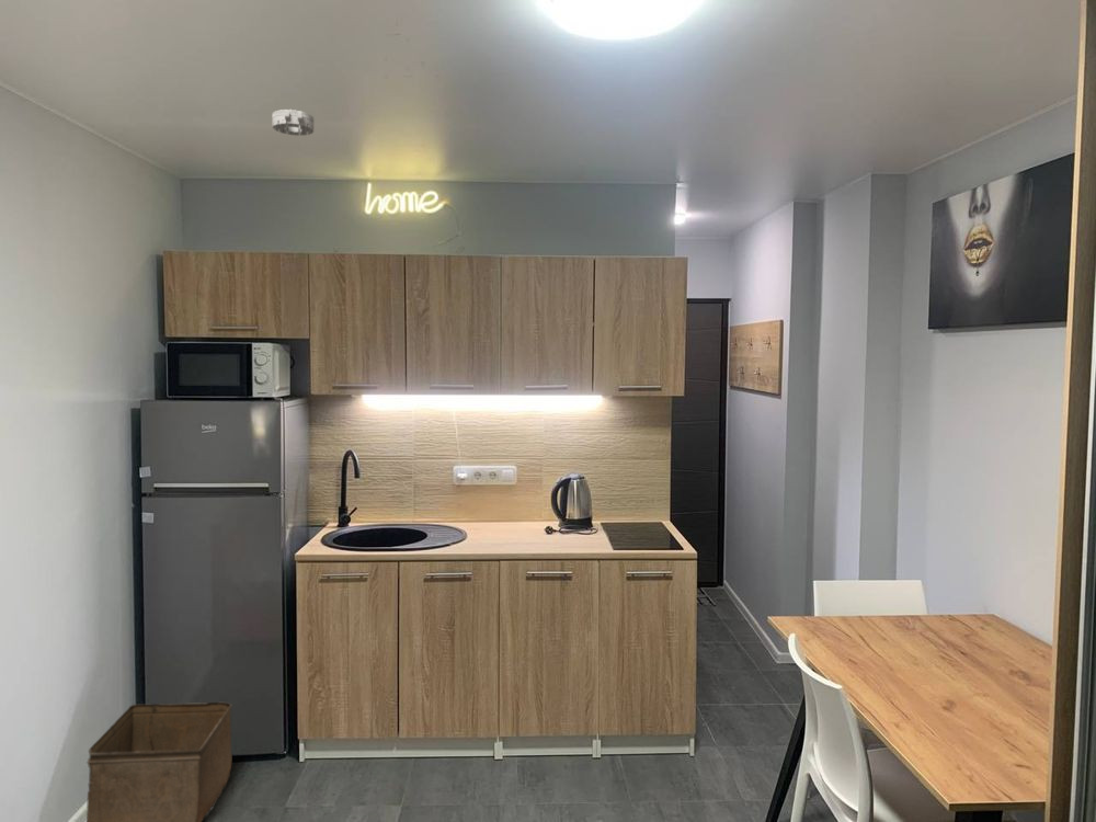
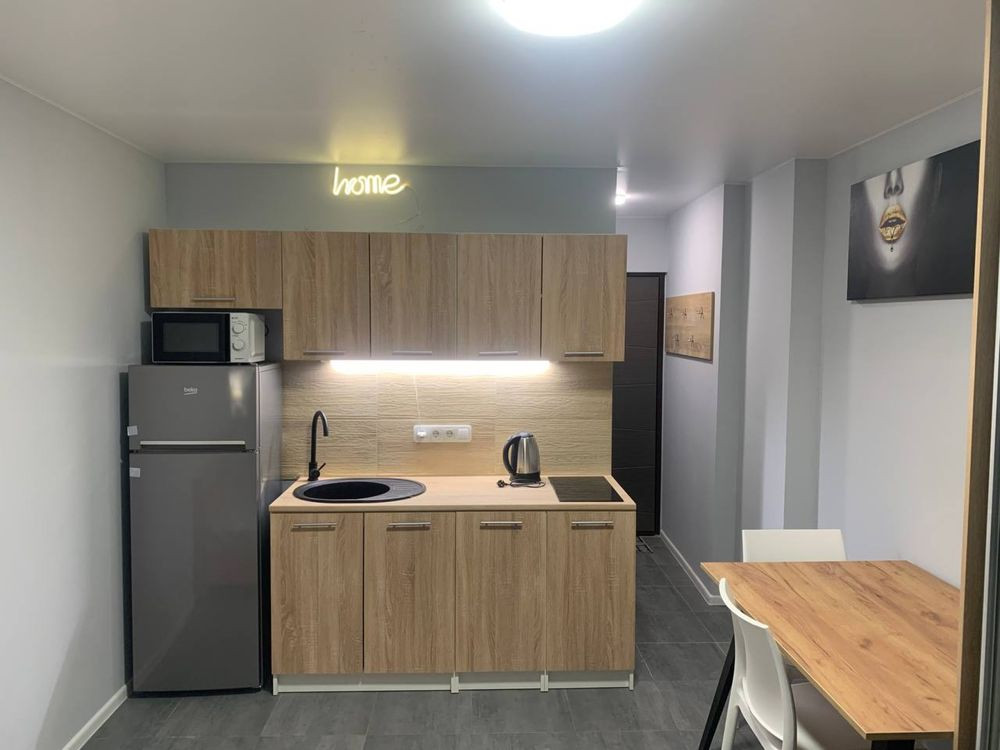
- smoke detector [272,109,315,137]
- storage bin [85,701,233,822]
